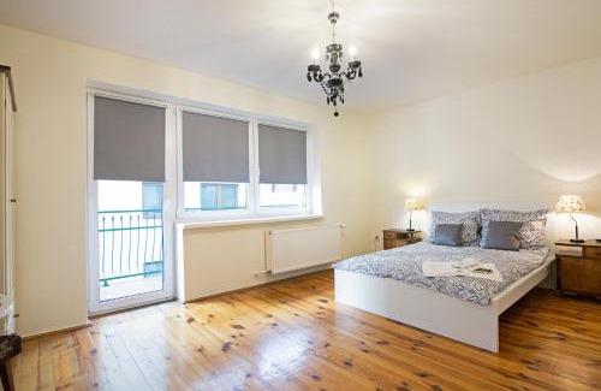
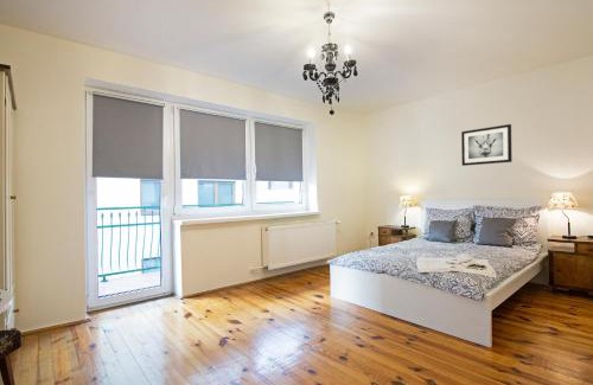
+ wall art [460,123,514,167]
